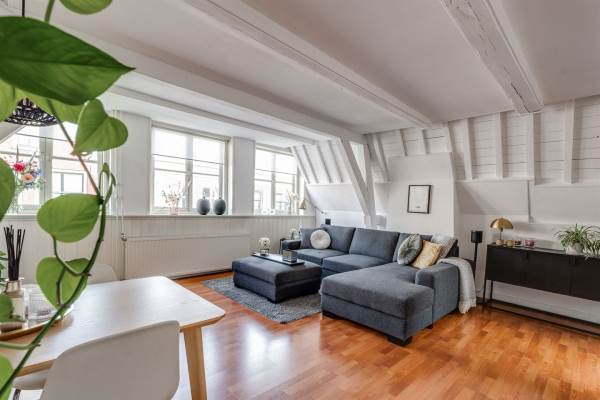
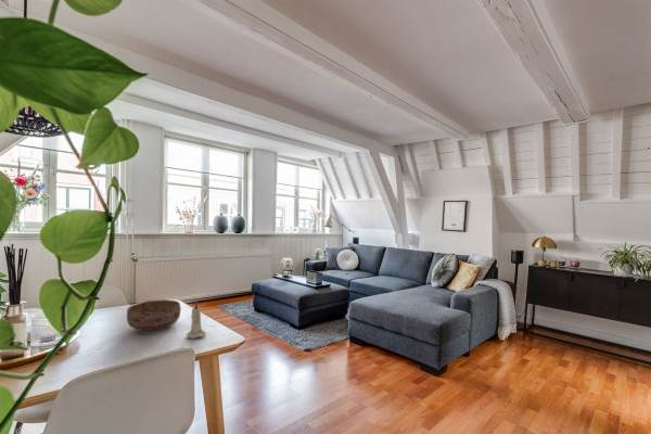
+ candle [186,302,207,340]
+ bowl [126,298,182,332]
